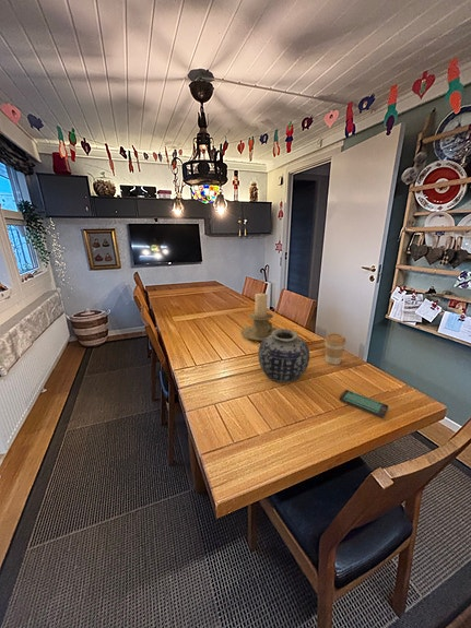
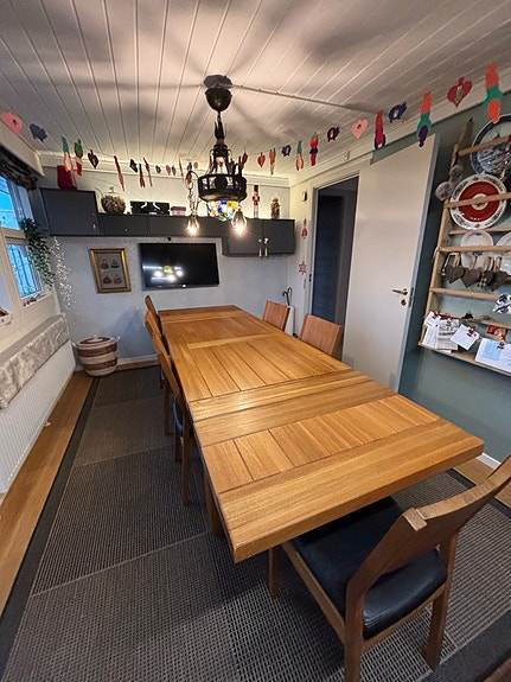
- coffee cup [323,332,346,366]
- smartphone [339,389,390,419]
- vase [257,328,310,383]
- candle holder [240,293,278,342]
